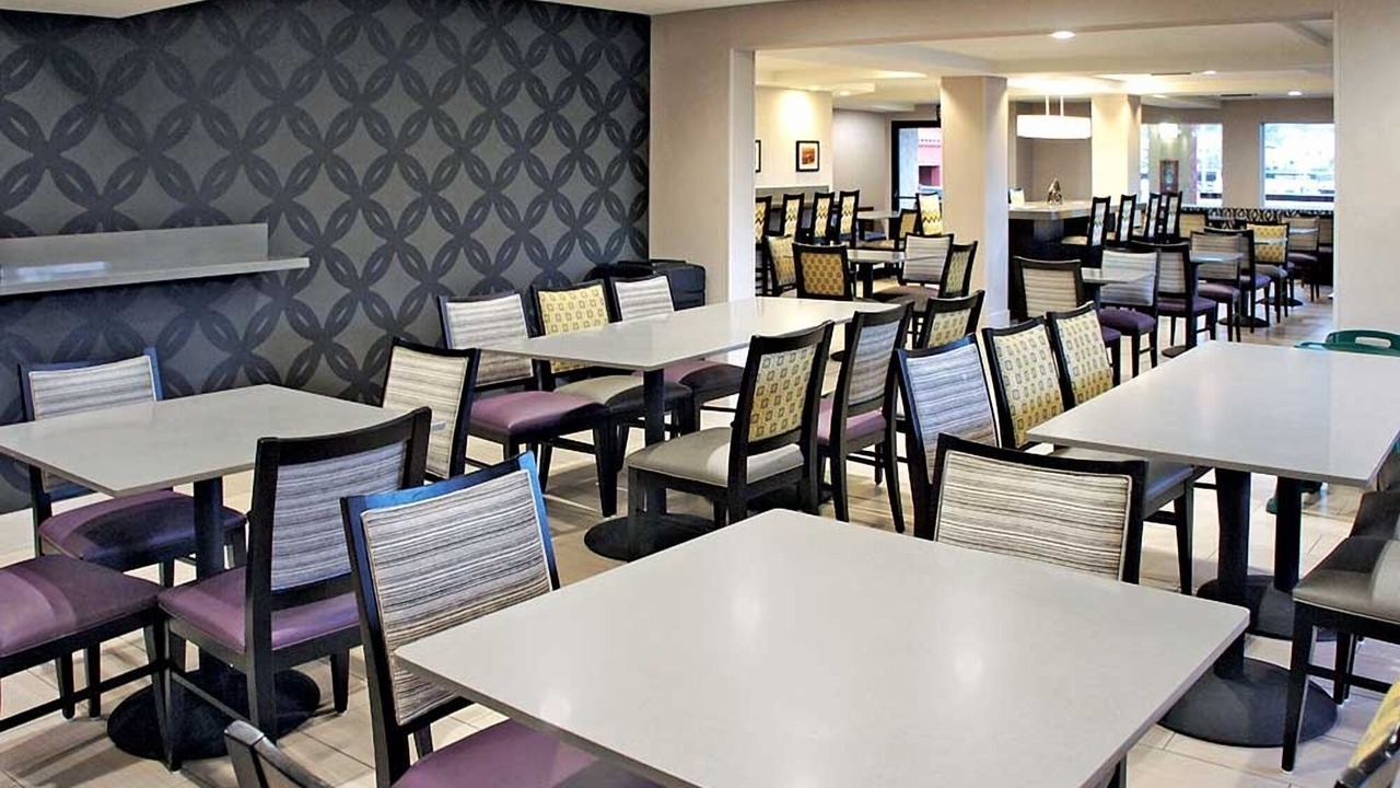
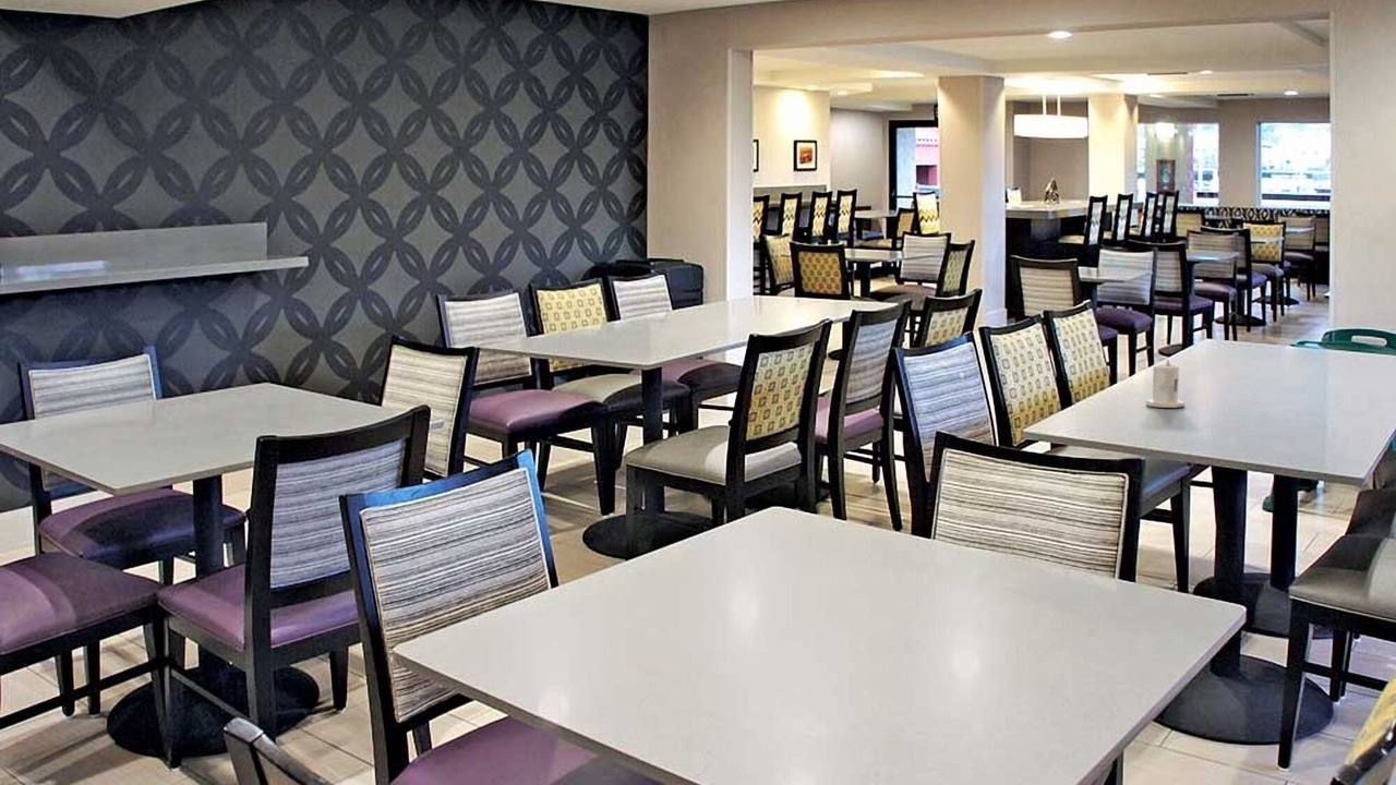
+ candle [1145,359,1186,409]
